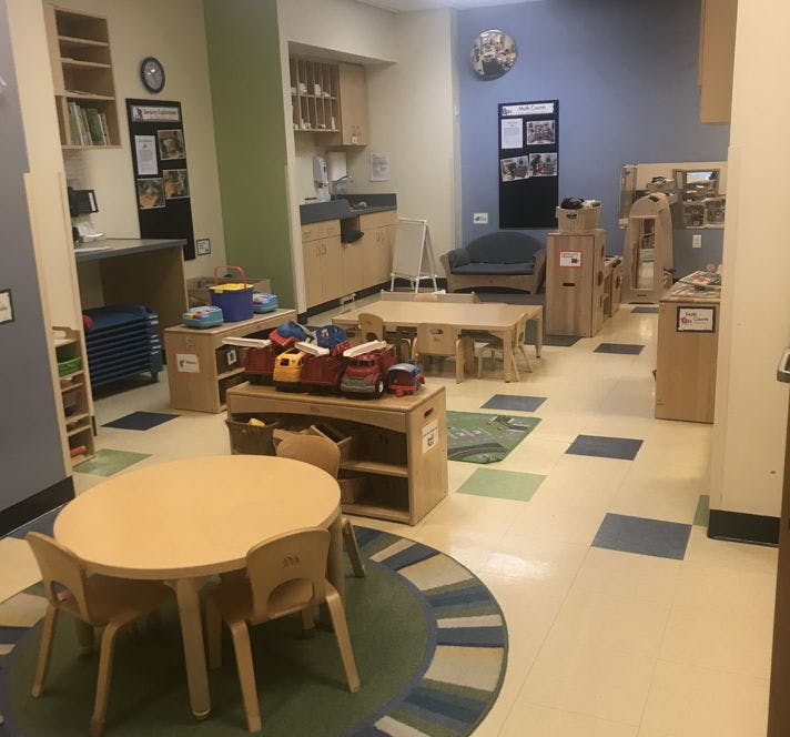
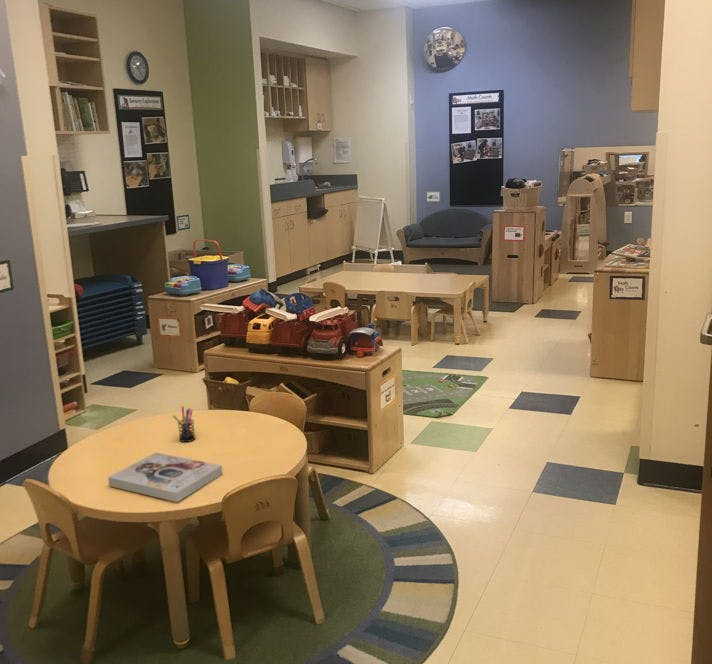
+ pen holder [172,405,196,443]
+ book [107,451,223,503]
